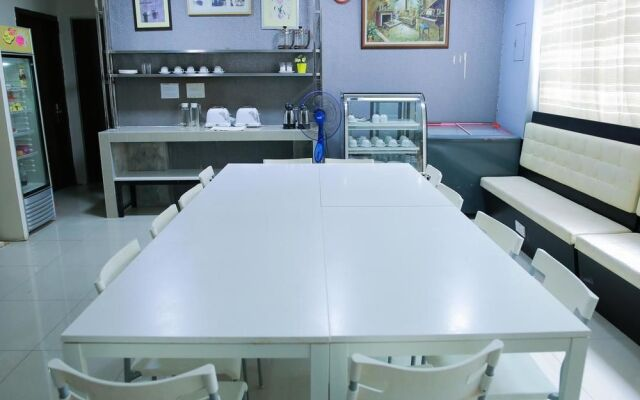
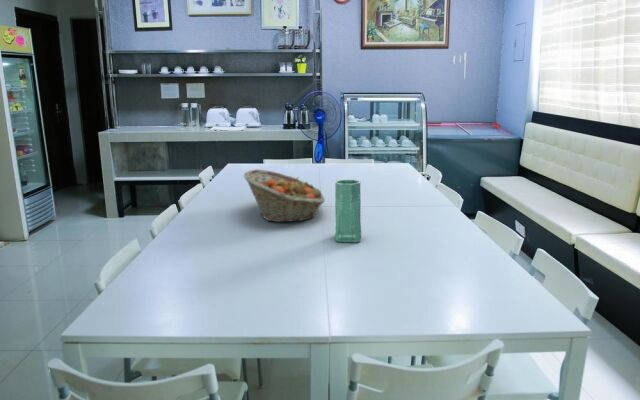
+ fruit basket [243,168,326,223]
+ vase [334,178,362,243]
